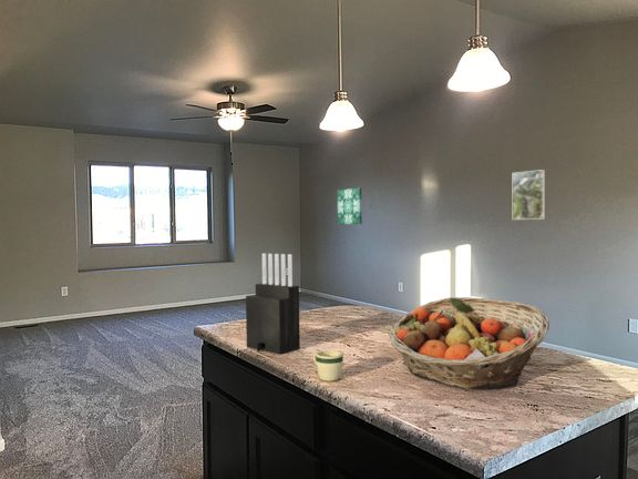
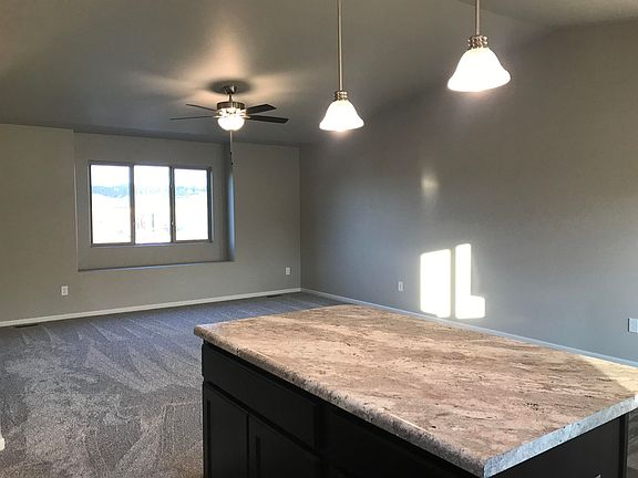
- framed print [512,169,546,221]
- knife block [245,253,301,355]
- mug [312,349,344,383]
- wall art [337,186,363,225]
- fruit basket [388,296,550,390]
